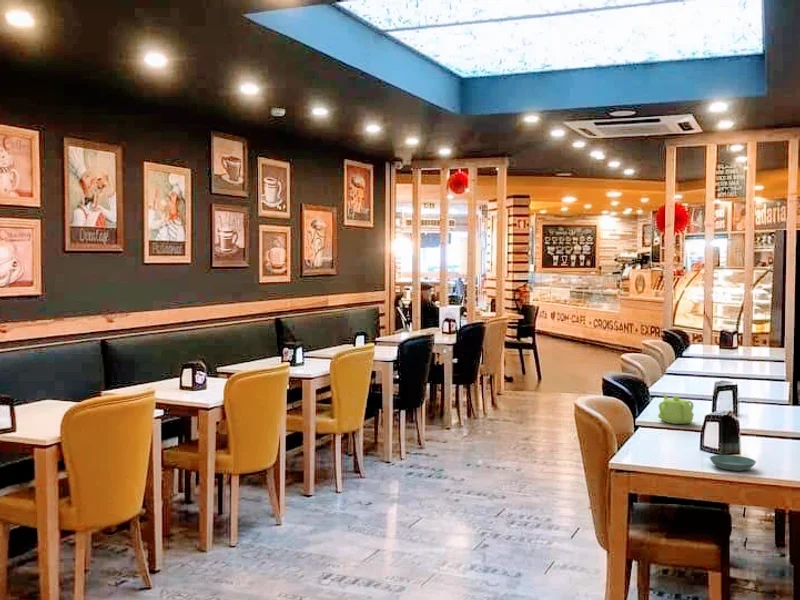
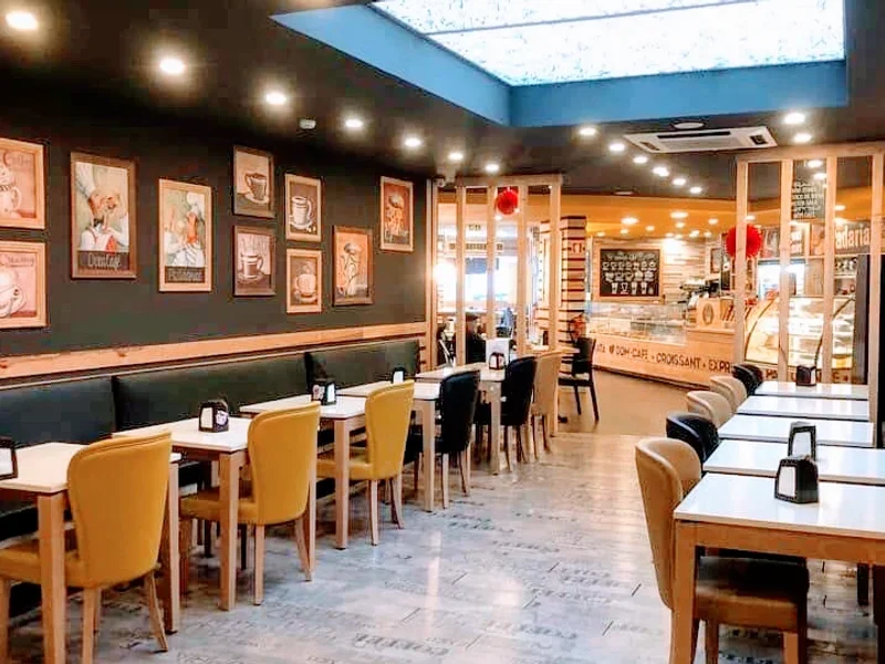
- teapot [657,393,695,425]
- saucer [709,454,757,472]
